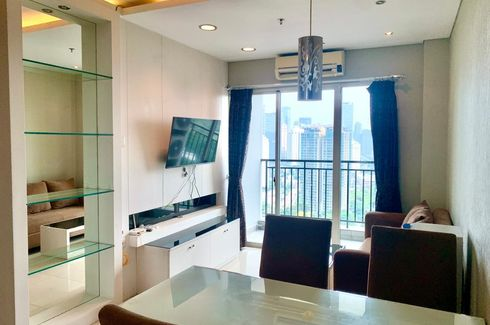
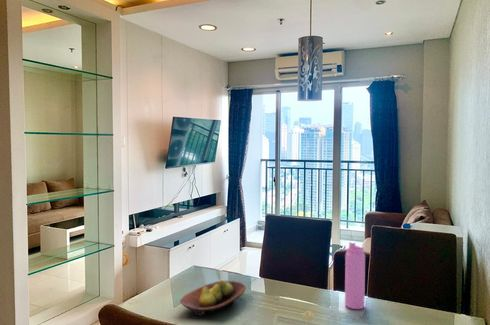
+ water bottle [344,240,366,310]
+ fruit bowl [179,279,247,317]
